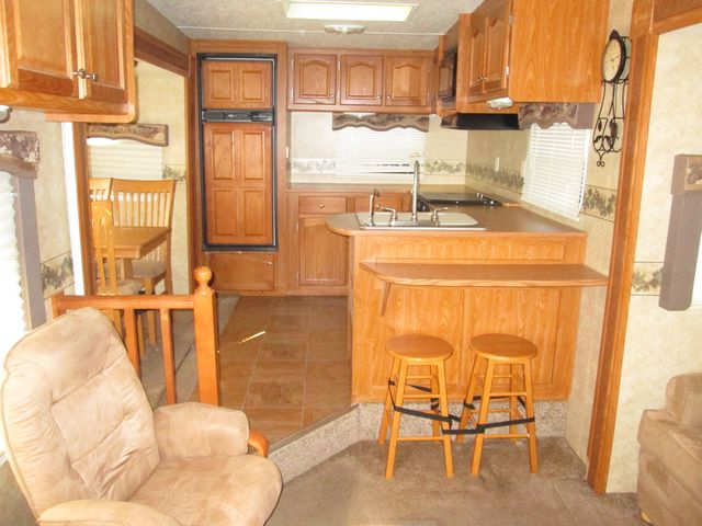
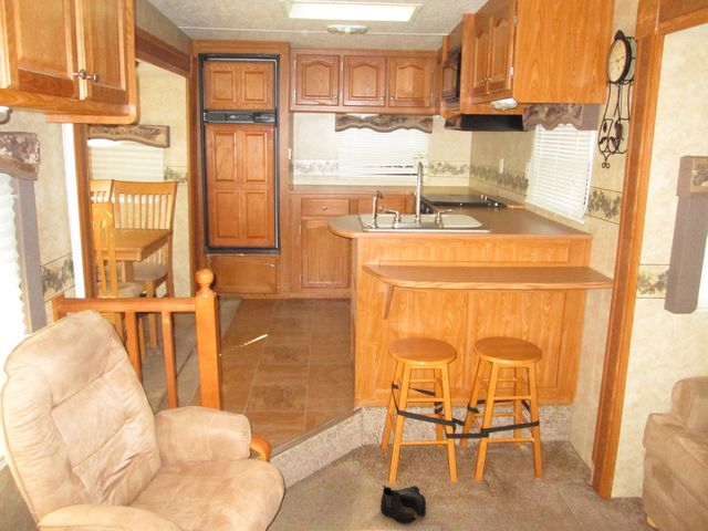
+ boots [379,483,427,525]
